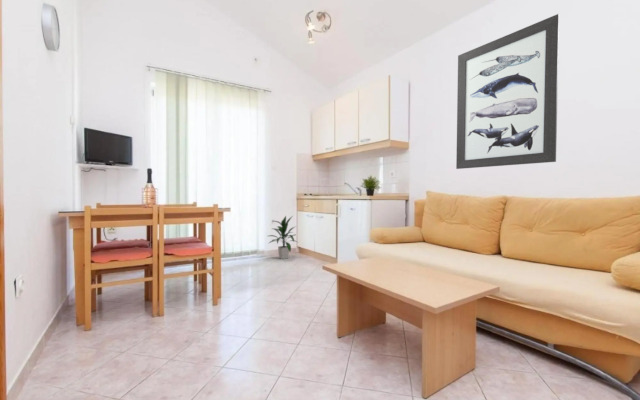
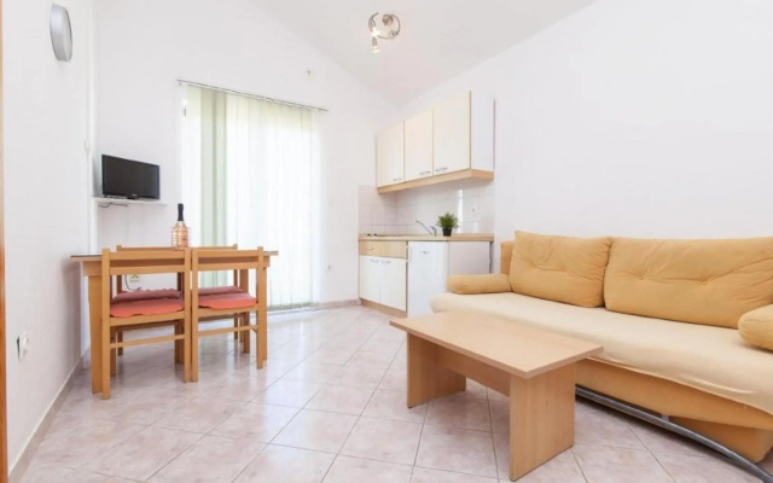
- indoor plant [268,215,298,260]
- wall art [455,13,560,170]
